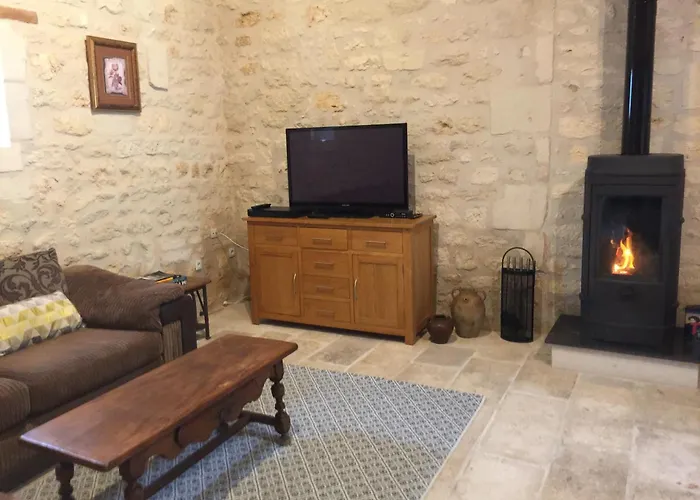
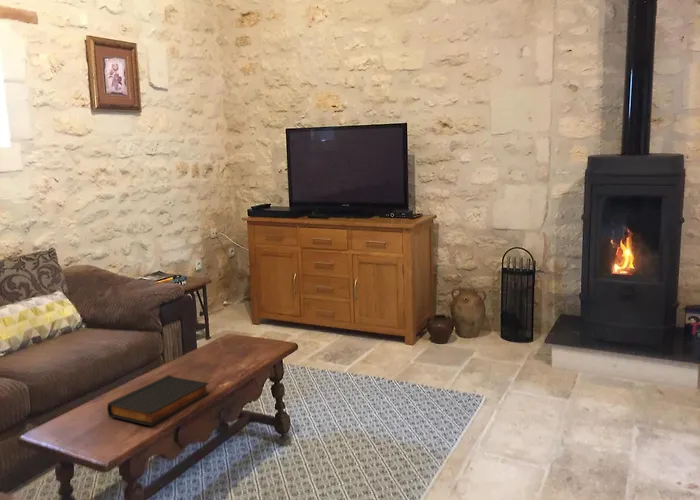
+ book [106,374,210,427]
